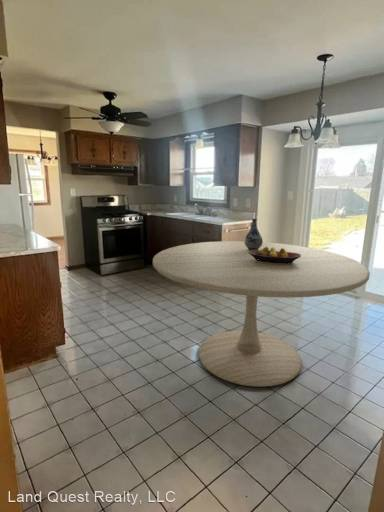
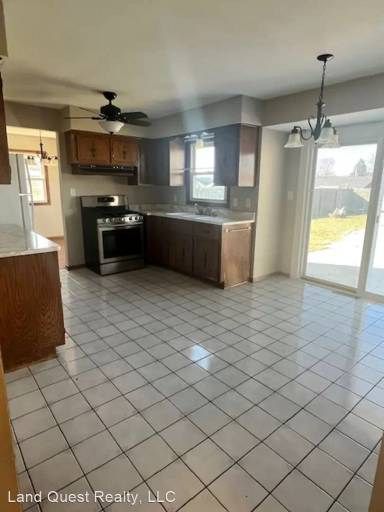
- fruit bowl [248,247,301,264]
- vase [244,218,264,250]
- dining table [152,240,371,388]
